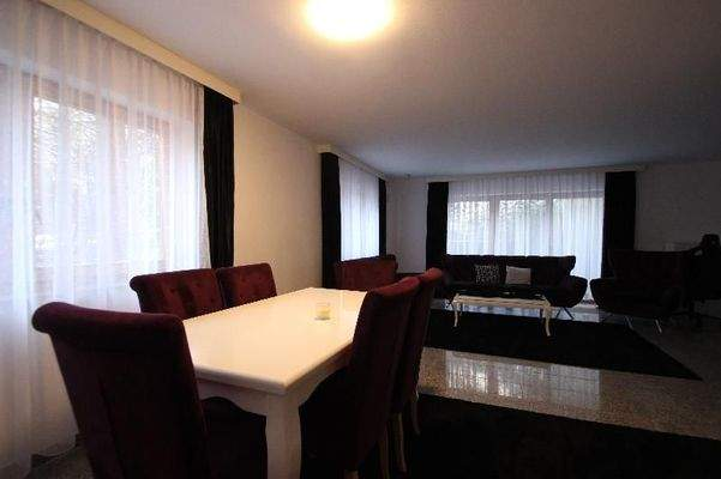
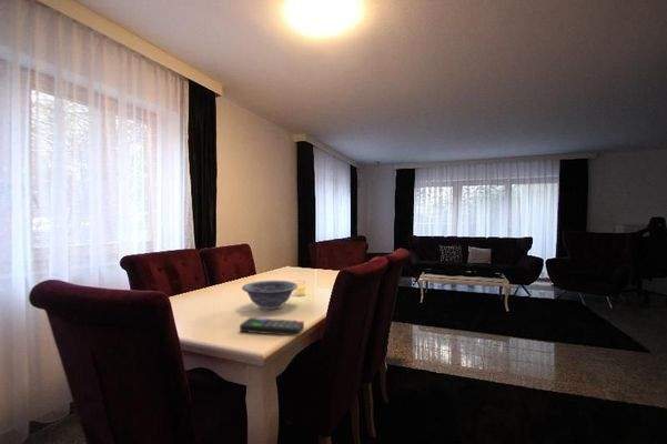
+ decorative bowl [241,280,299,311]
+ remote control [239,316,305,336]
